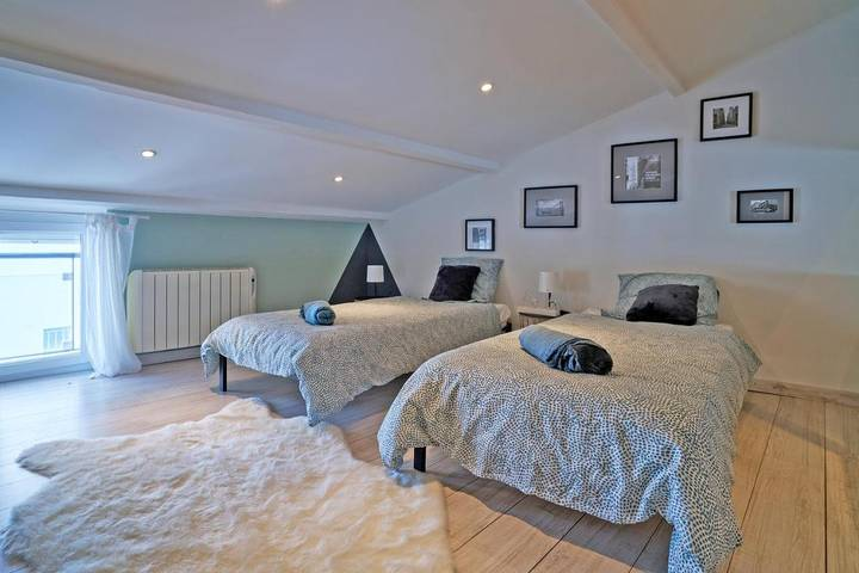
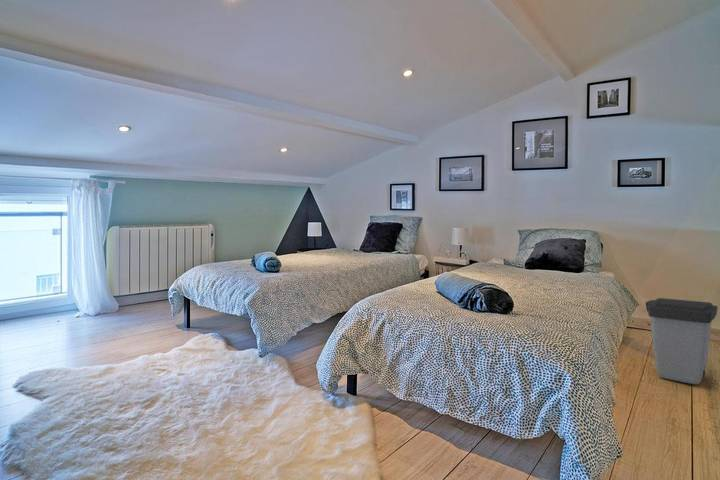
+ trash can [645,297,719,385]
